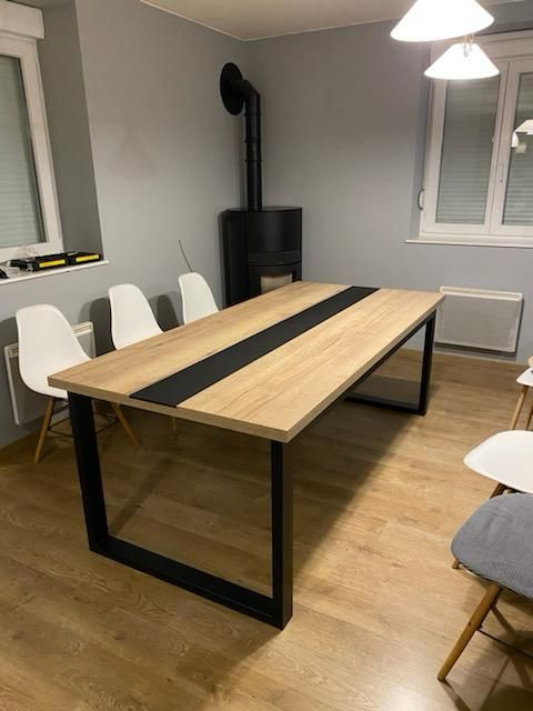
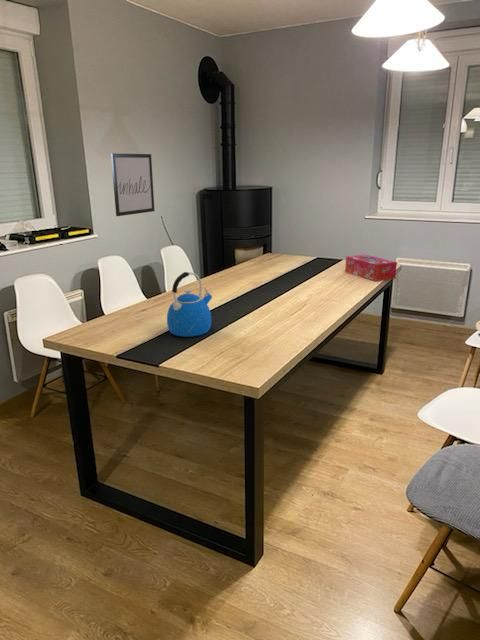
+ kettle [166,271,213,338]
+ wall art [110,152,156,217]
+ tissue box [344,254,398,282]
